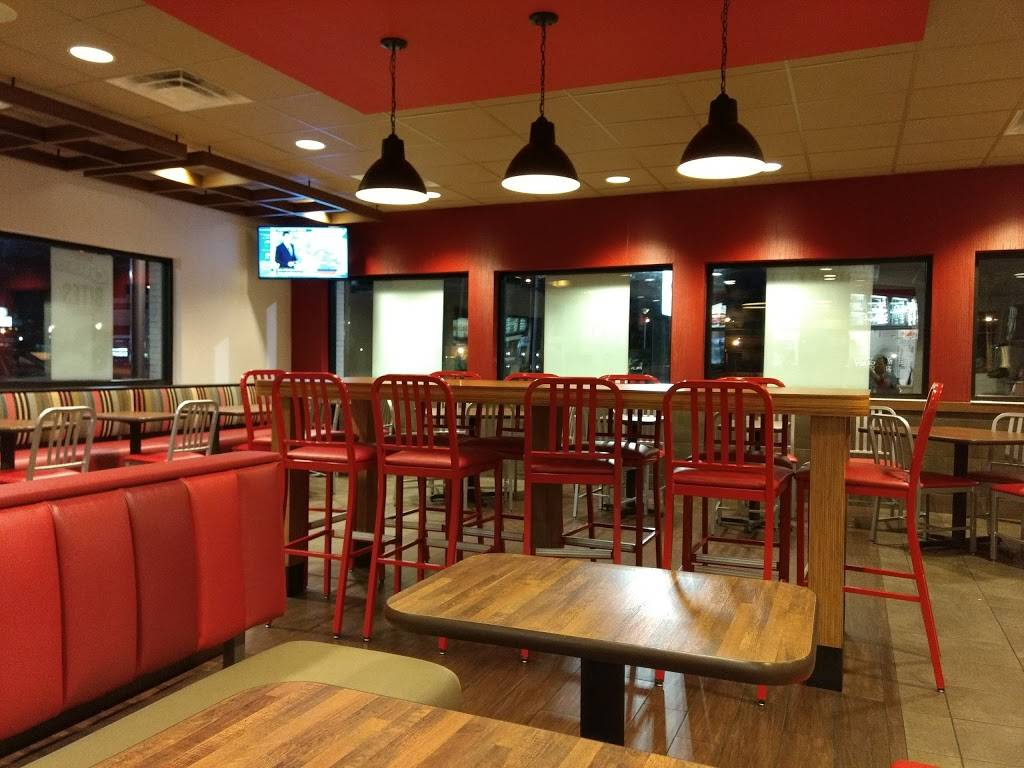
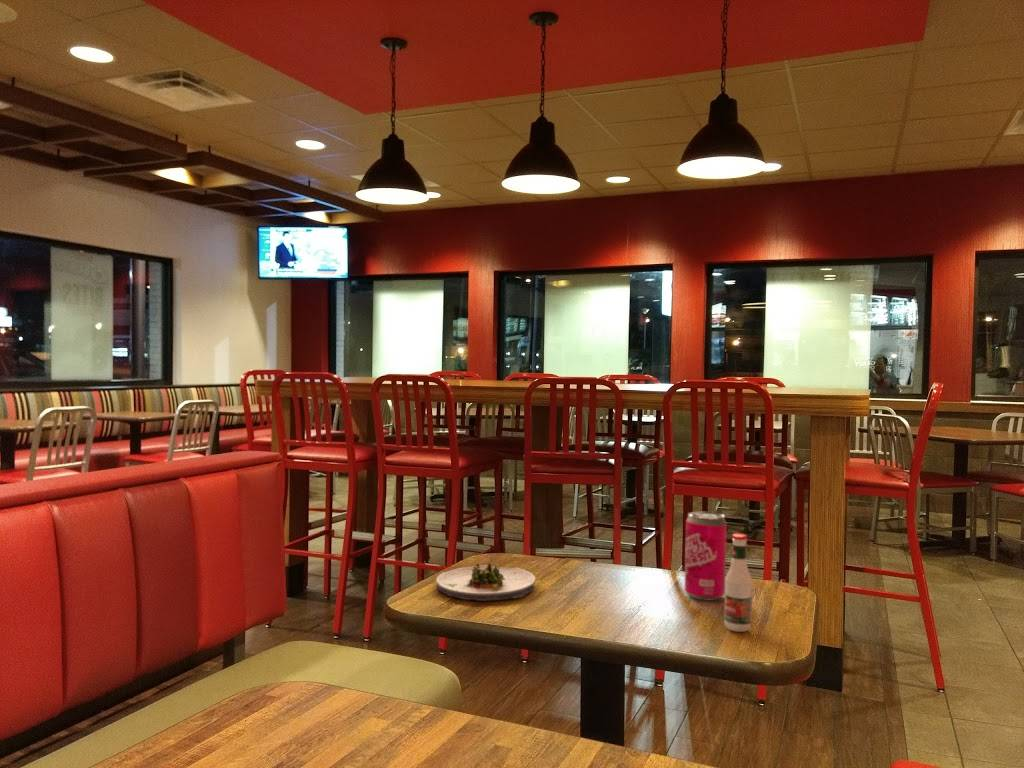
+ tabasco sauce [723,532,753,633]
+ beverage can [684,510,727,602]
+ salad plate [435,562,537,602]
